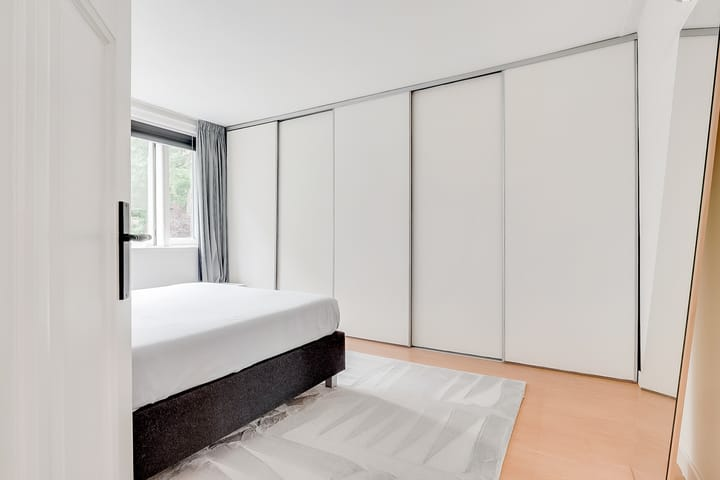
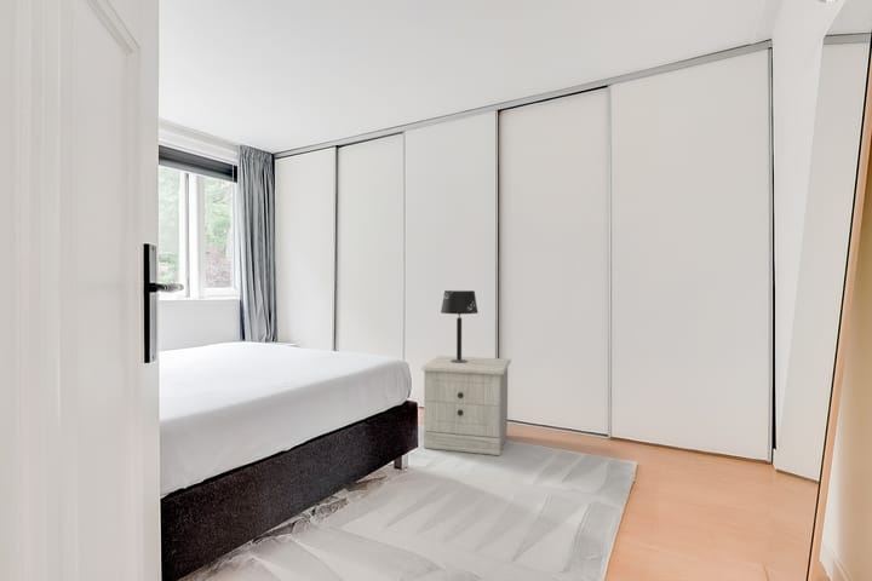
+ table lamp [440,289,480,363]
+ nightstand [419,355,512,456]
